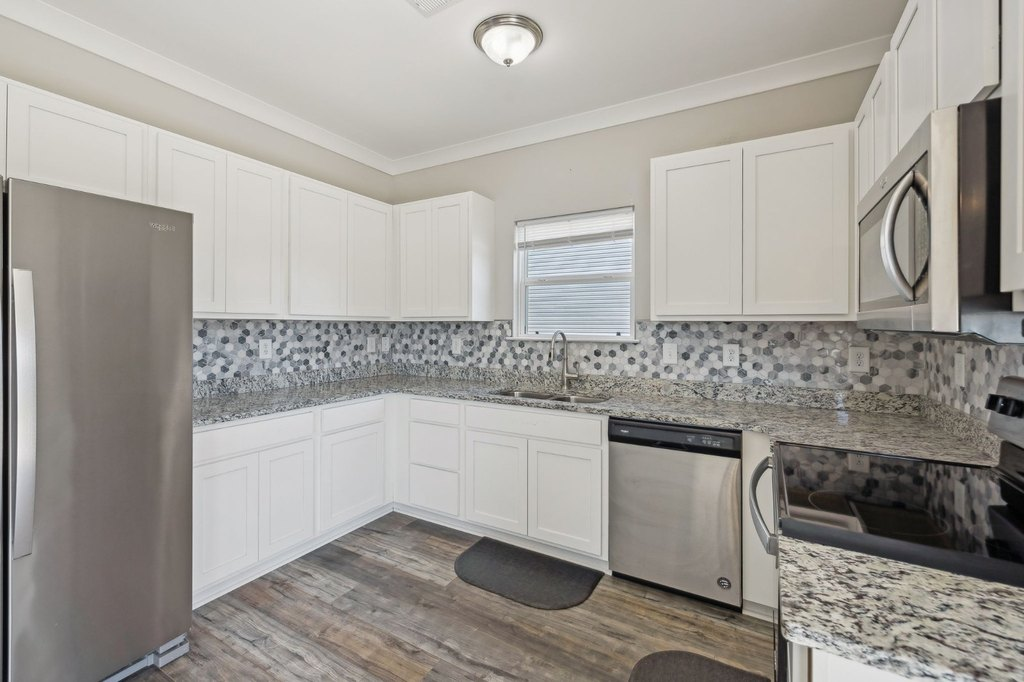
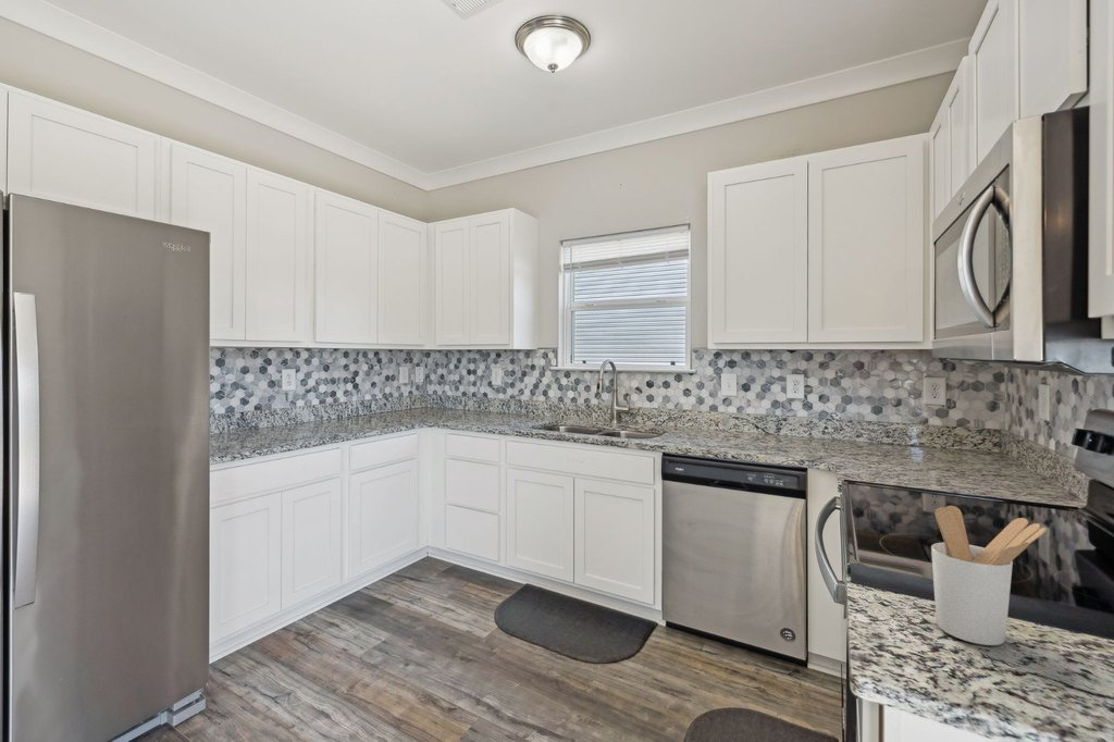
+ utensil holder [930,505,1048,646]
